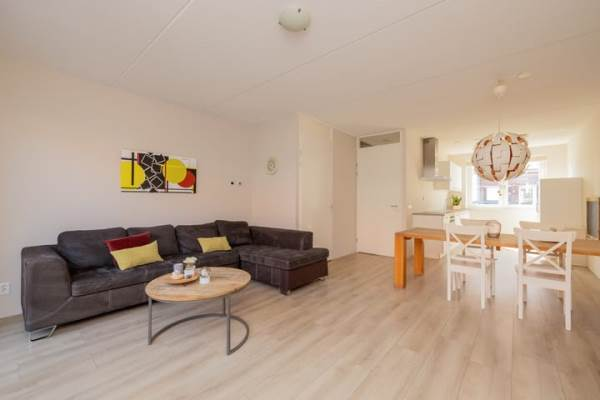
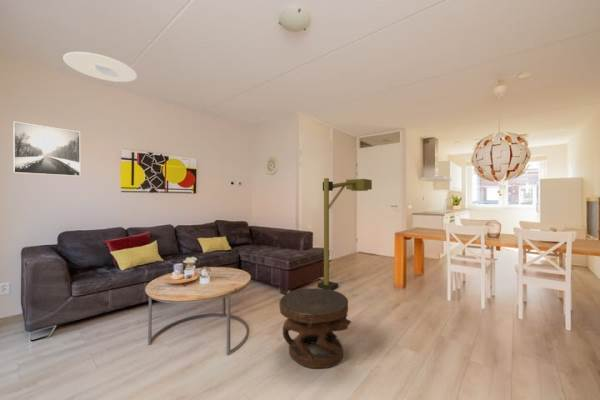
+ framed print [12,121,81,177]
+ ceiling light [62,51,138,83]
+ floor lamp [317,177,373,290]
+ side table [278,288,352,369]
